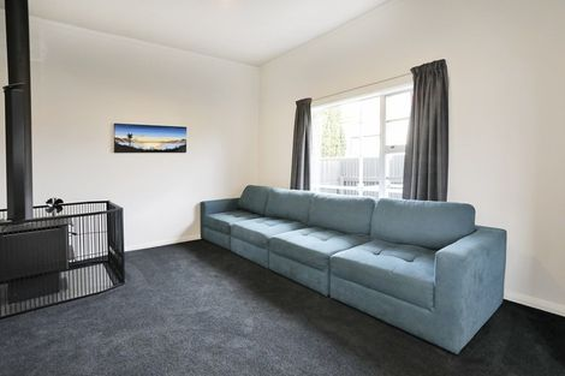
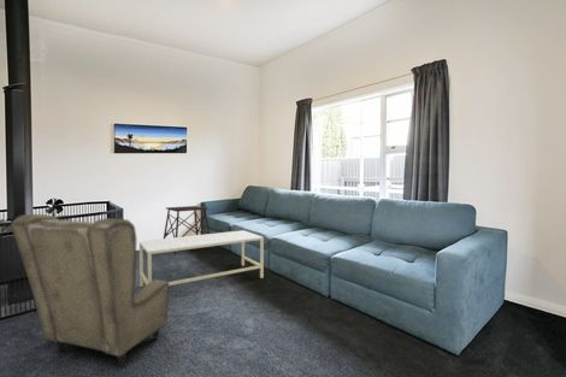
+ armchair [10,213,170,367]
+ side table [163,205,213,255]
+ coffee table [138,229,265,288]
